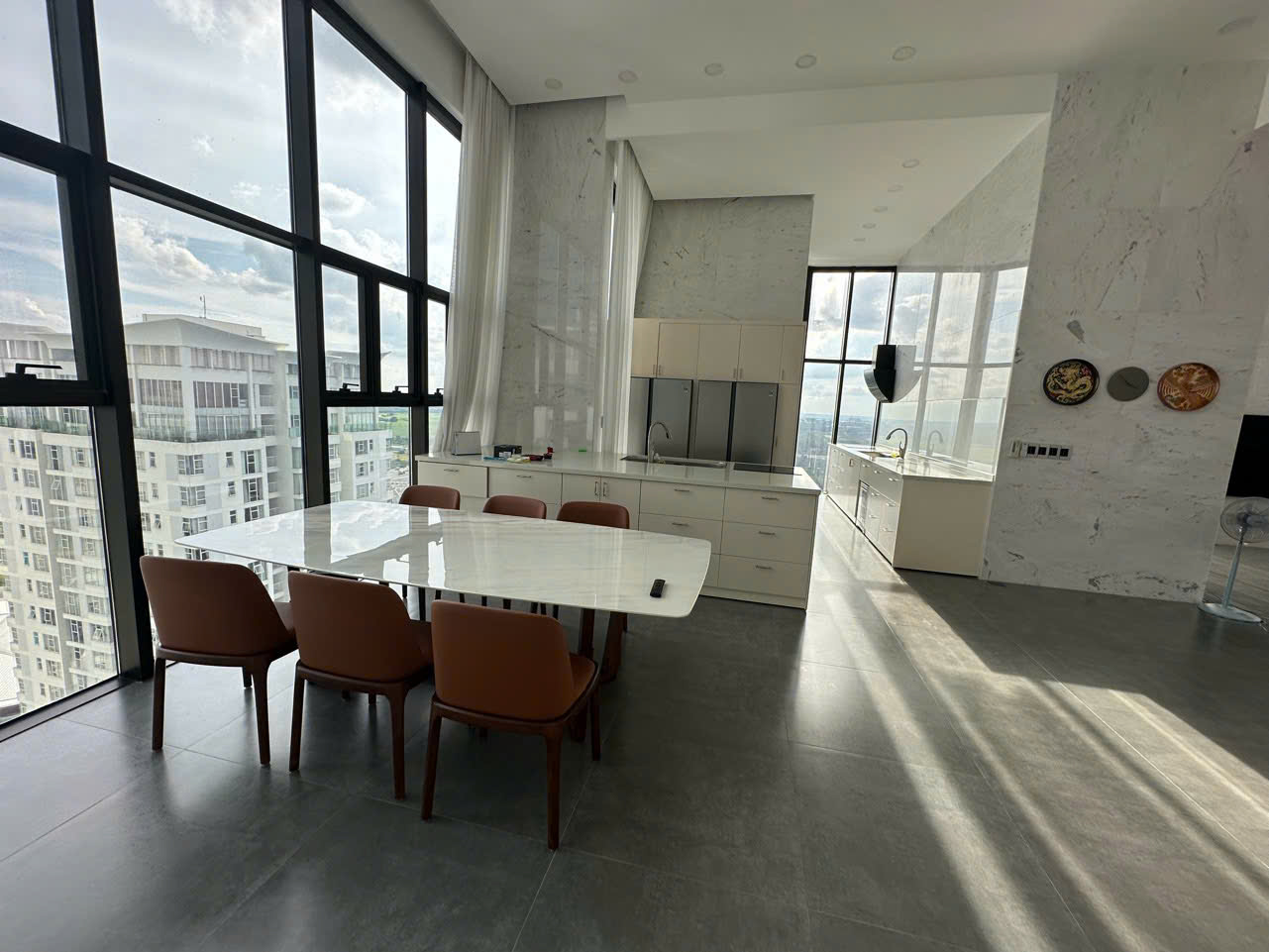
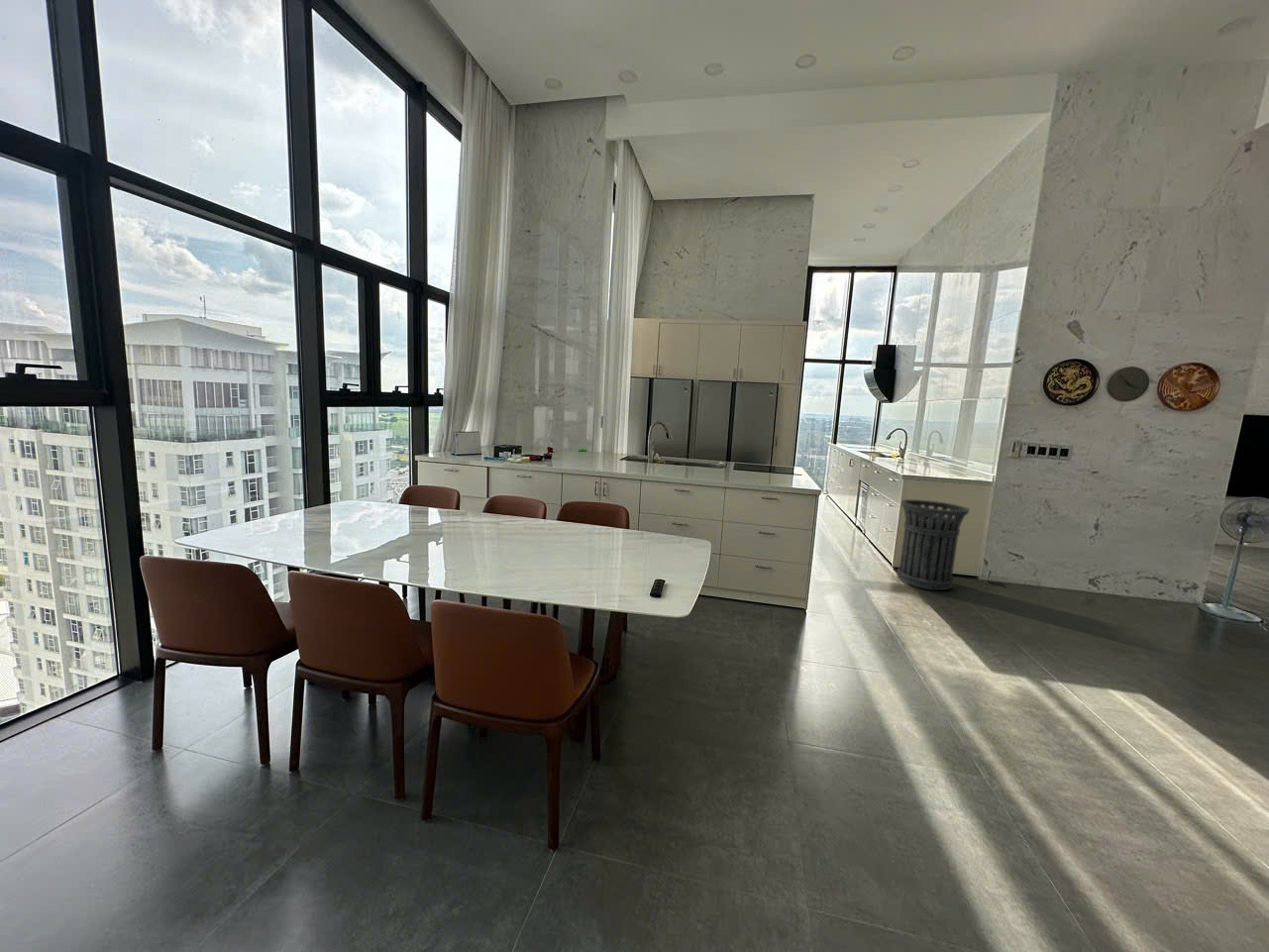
+ trash can [896,498,971,591]
